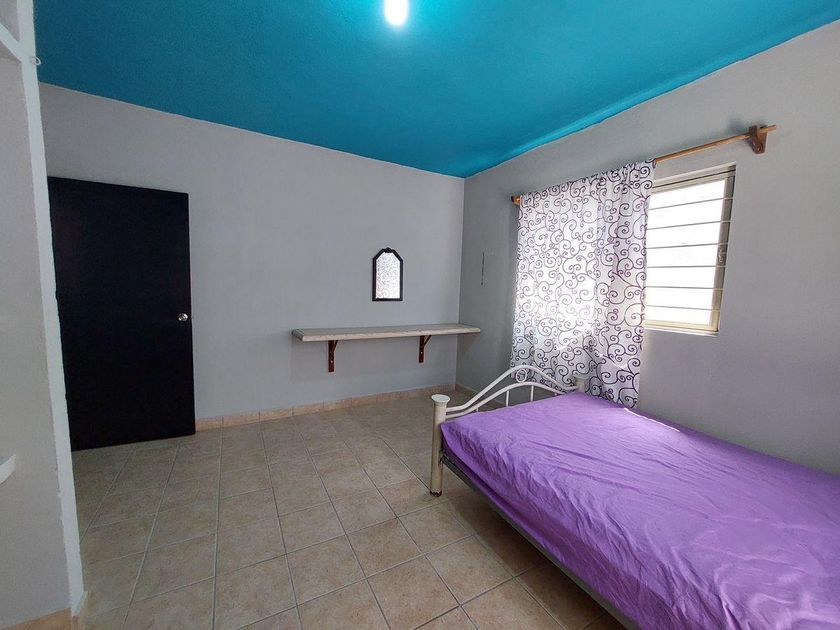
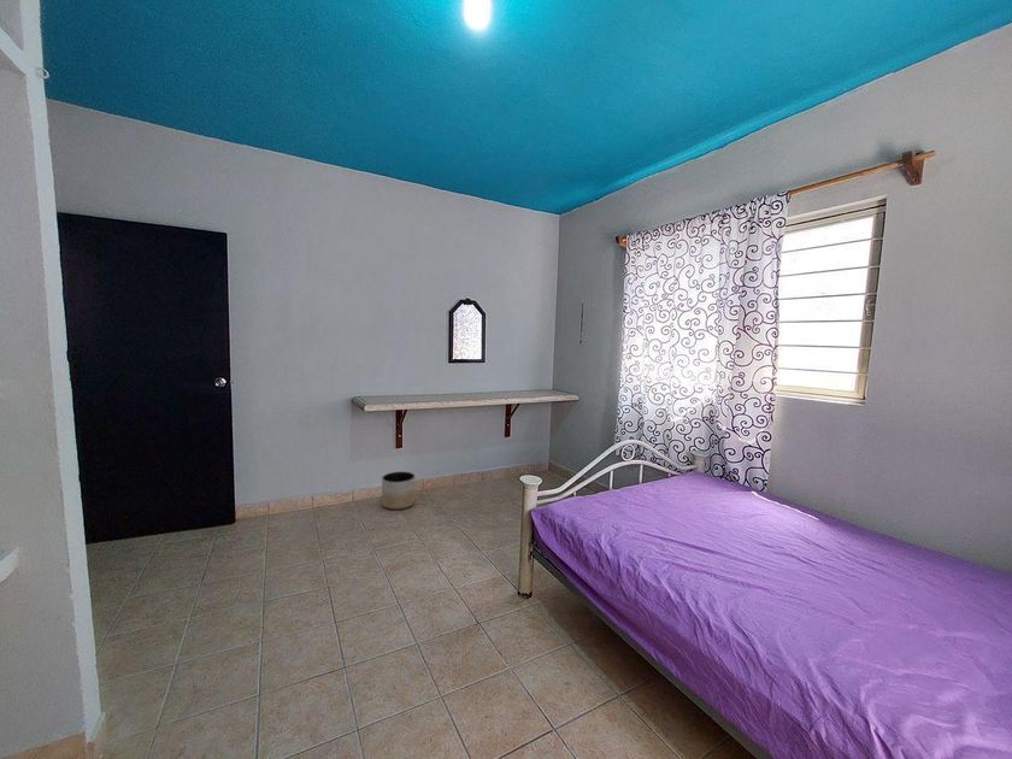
+ planter [381,471,417,511]
